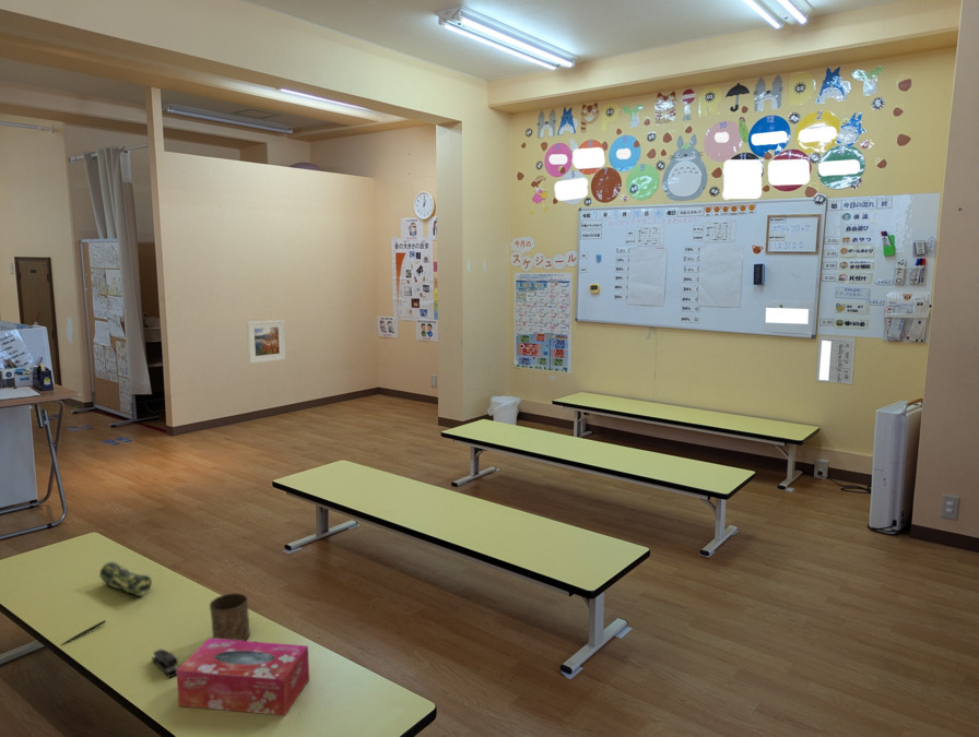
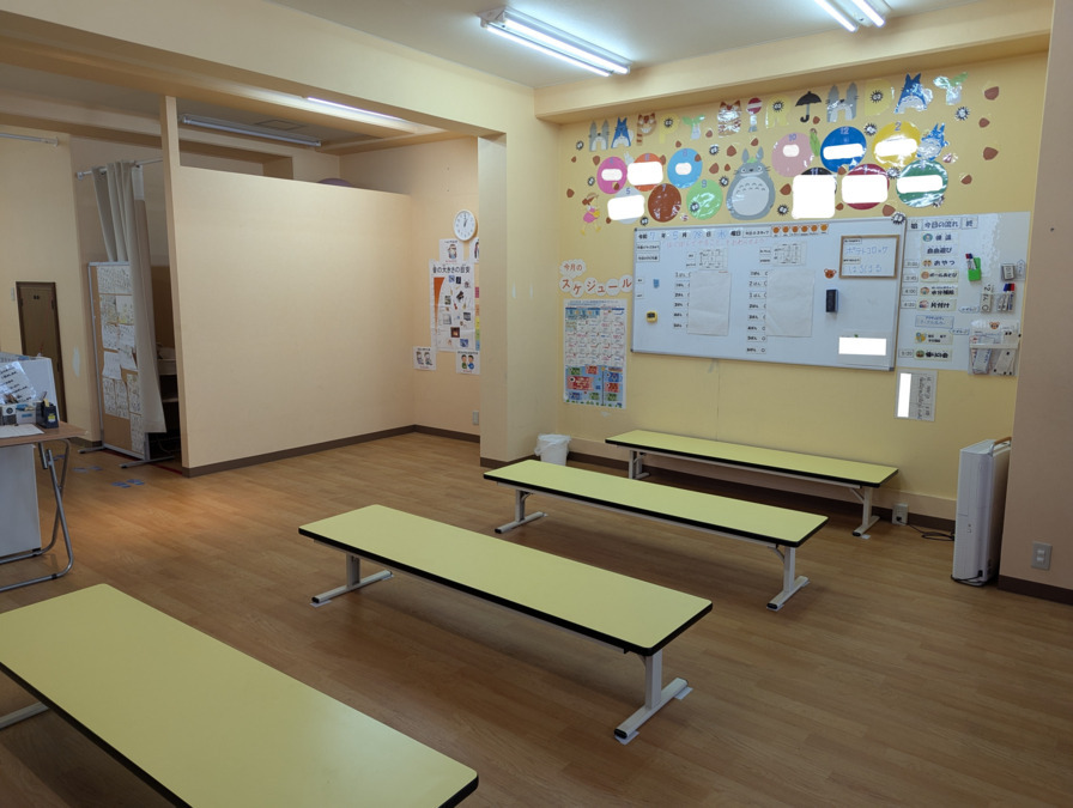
- pencil case [98,561,153,597]
- cup [209,592,251,641]
- pen [60,619,107,646]
- stapler [151,649,180,679]
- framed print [246,319,286,365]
- tissue box [176,638,310,716]
